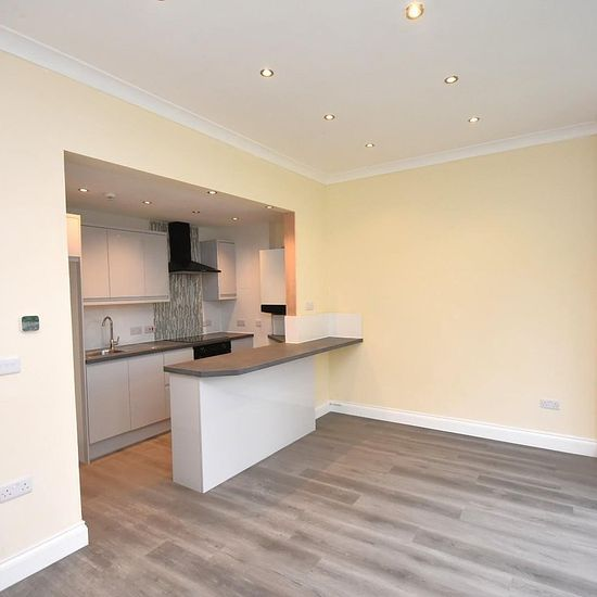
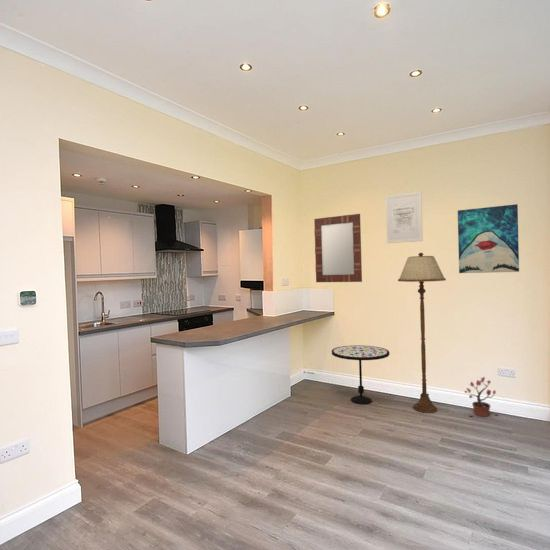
+ side table [331,344,391,405]
+ potted plant [464,376,499,418]
+ wall art [457,203,520,274]
+ home mirror [313,213,363,283]
+ floor lamp [397,252,447,414]
+ wall art [385,190,424,244]
